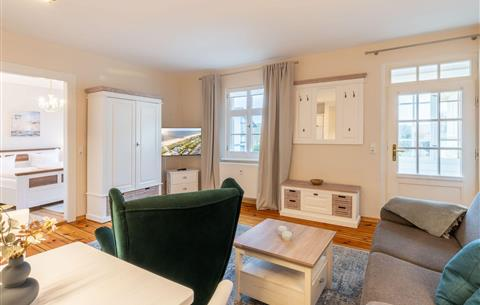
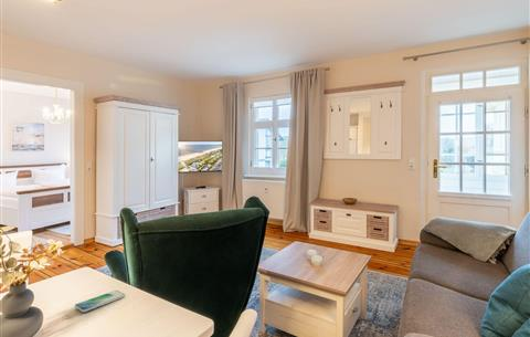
+ smartphone [74,289,126,313]
